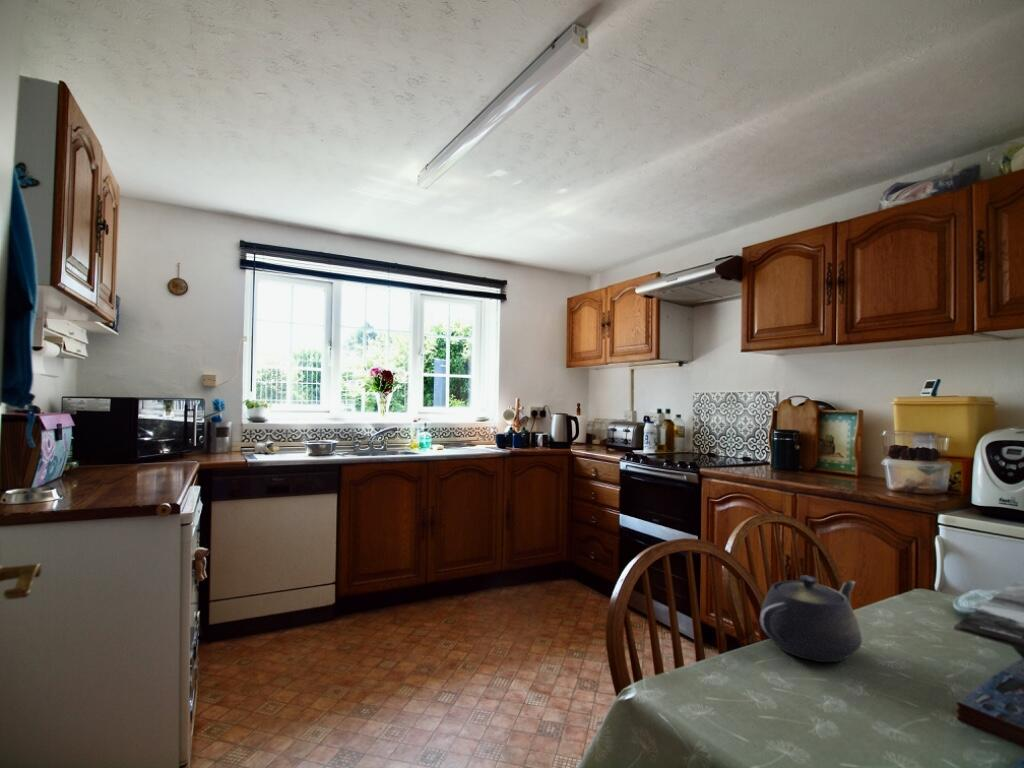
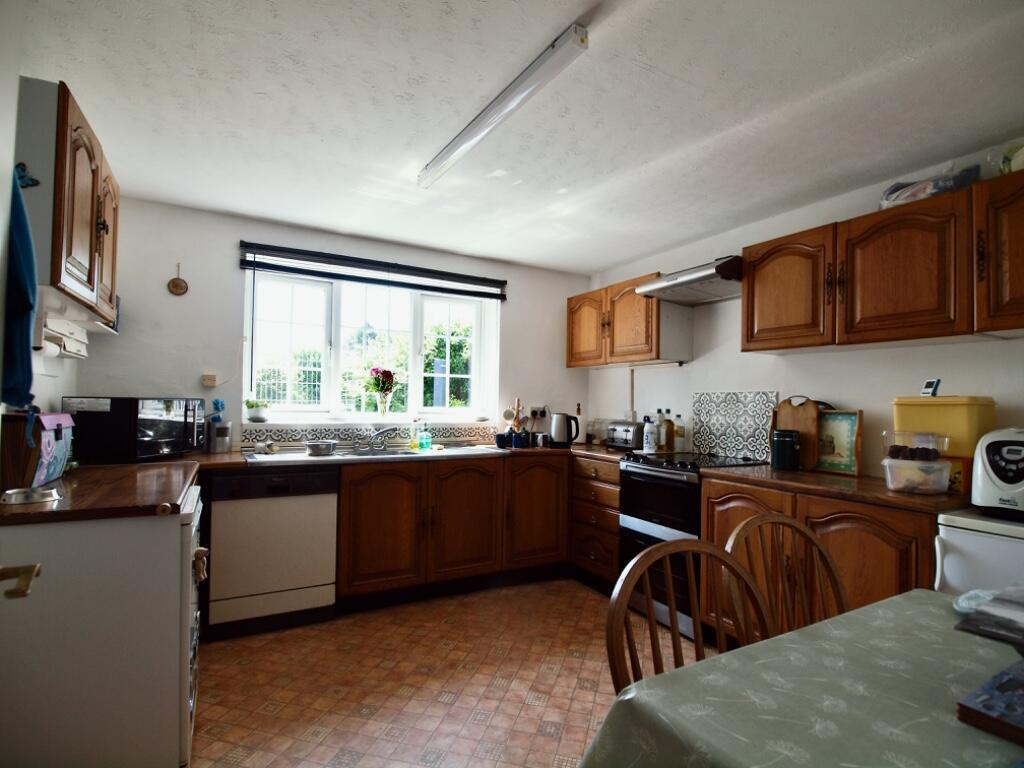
- teapot [758,574,863,664]
